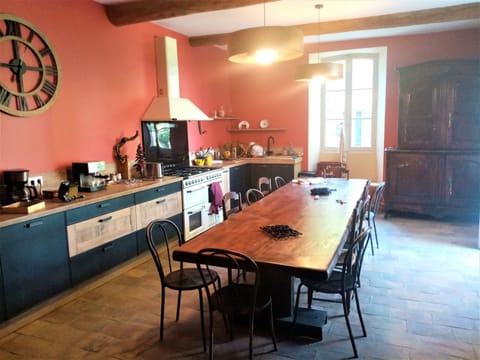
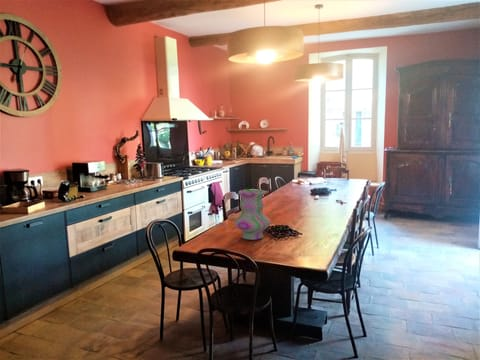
+ vase [233,188,271,241]
